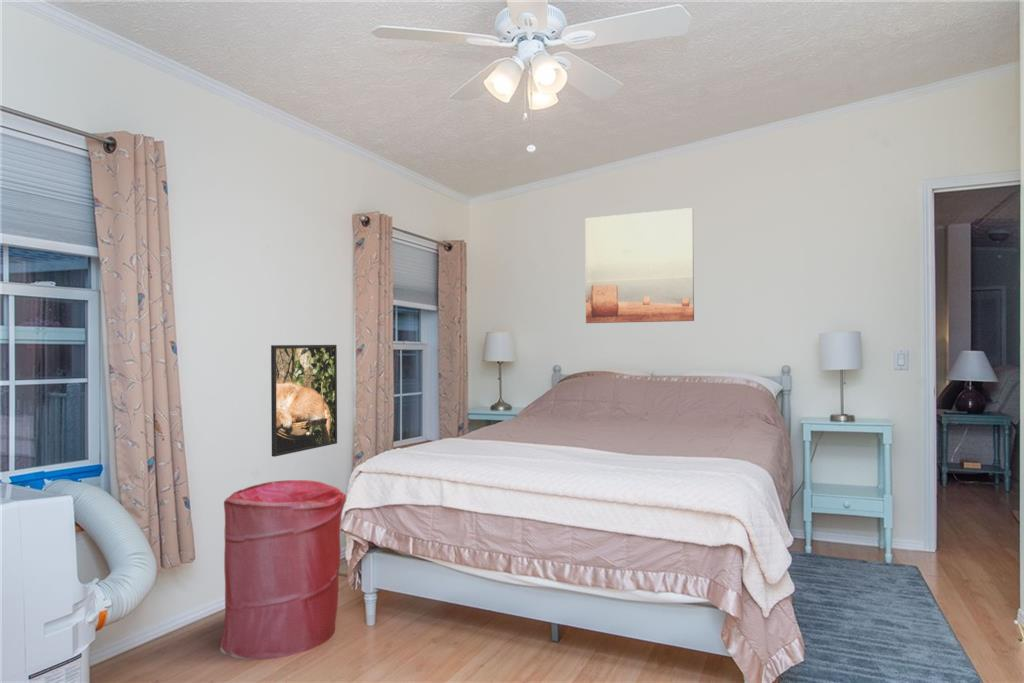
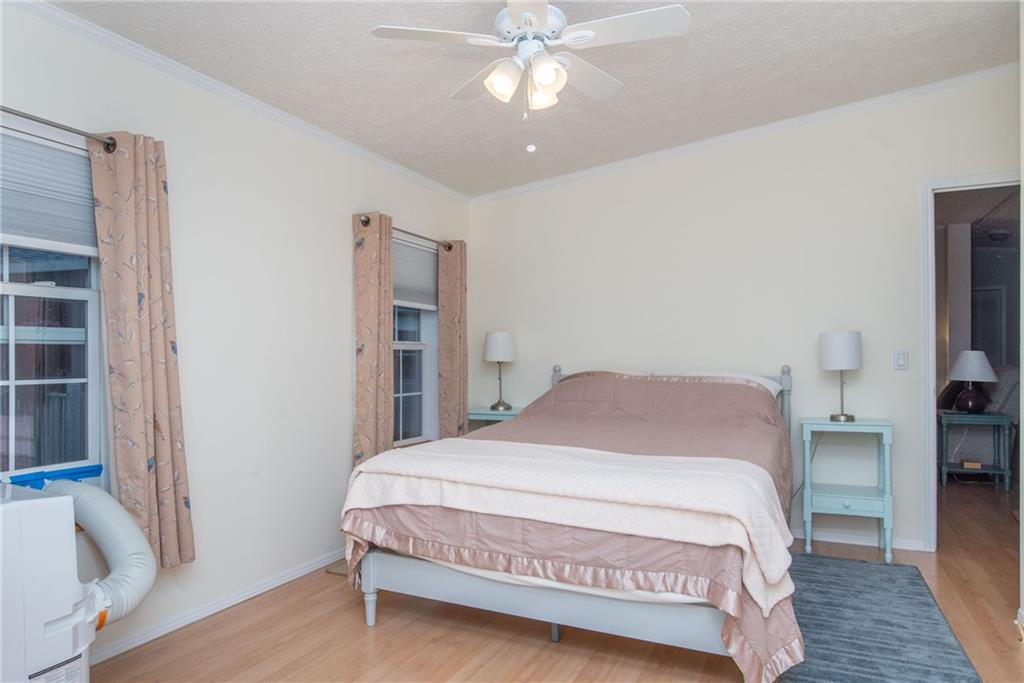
- wall art [584,207,695,324]
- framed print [270,344,338,458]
- laundry hamper [219,479,347,661]
